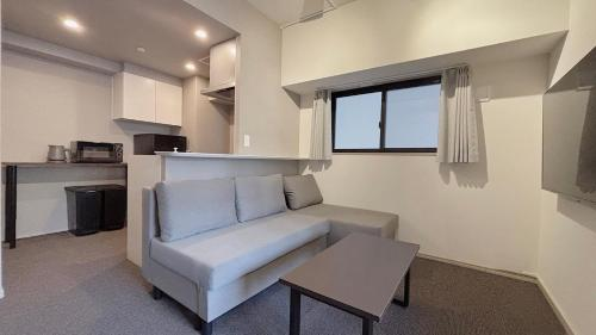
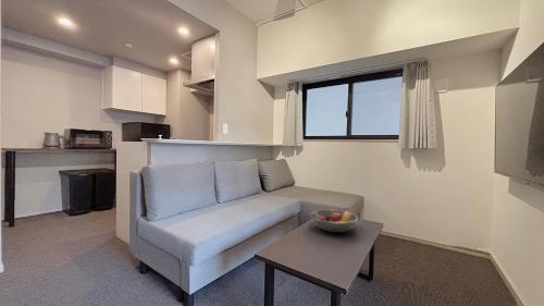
+ fruit bowl [309,208,359,233]
